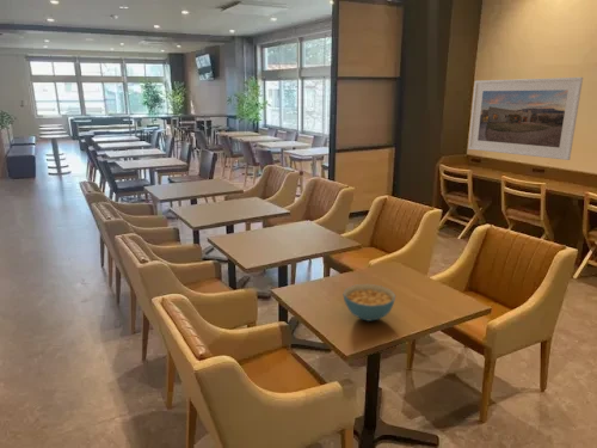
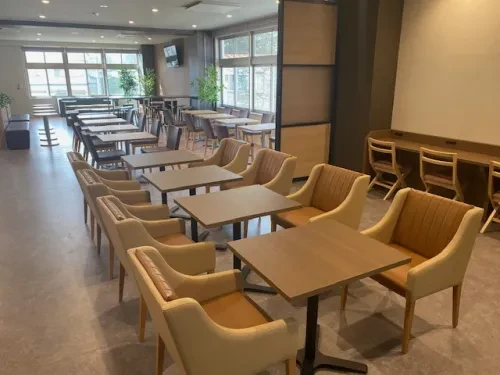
- cereal bowl [343,283,396,323]
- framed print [467,76,584,161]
